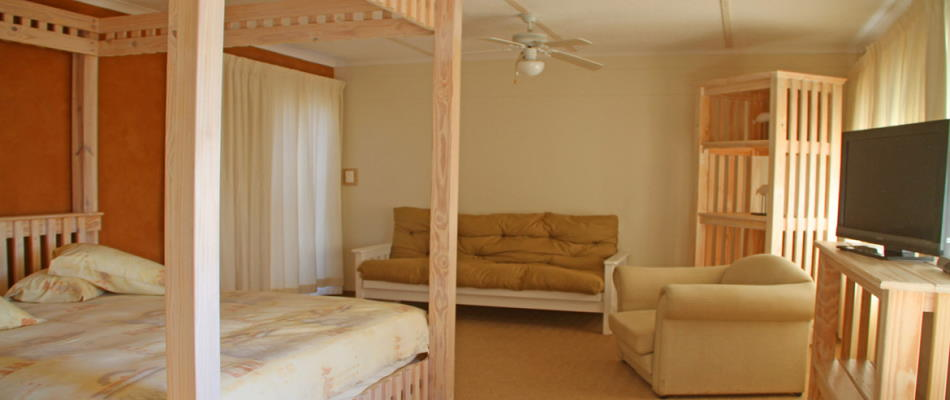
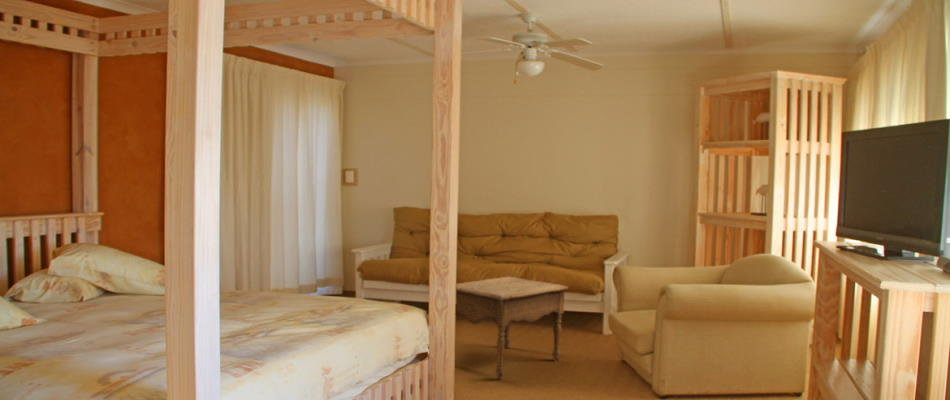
+ side table [455,275,570,380]
